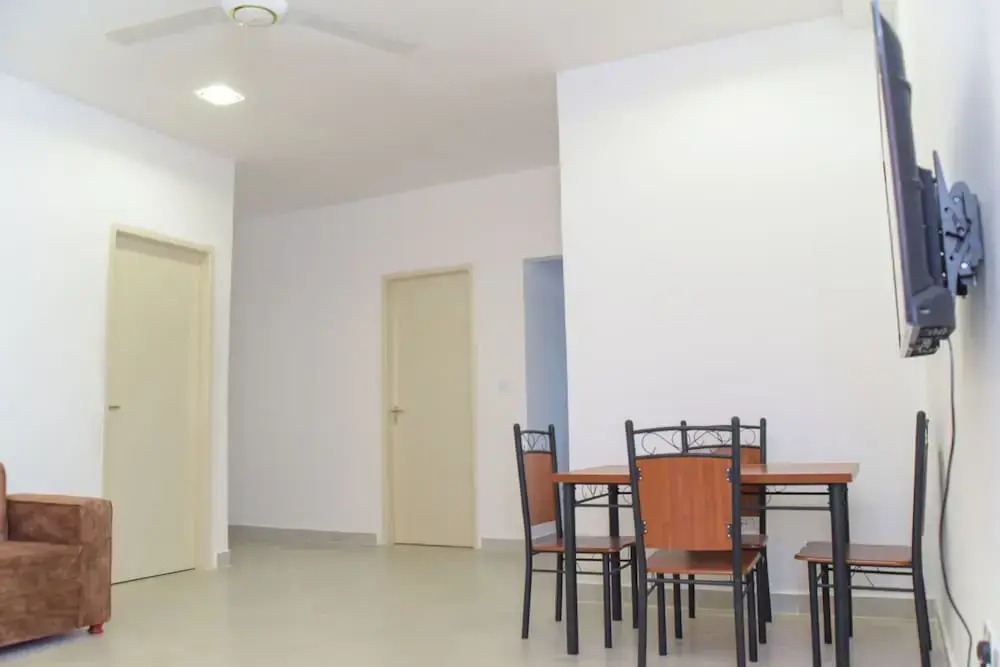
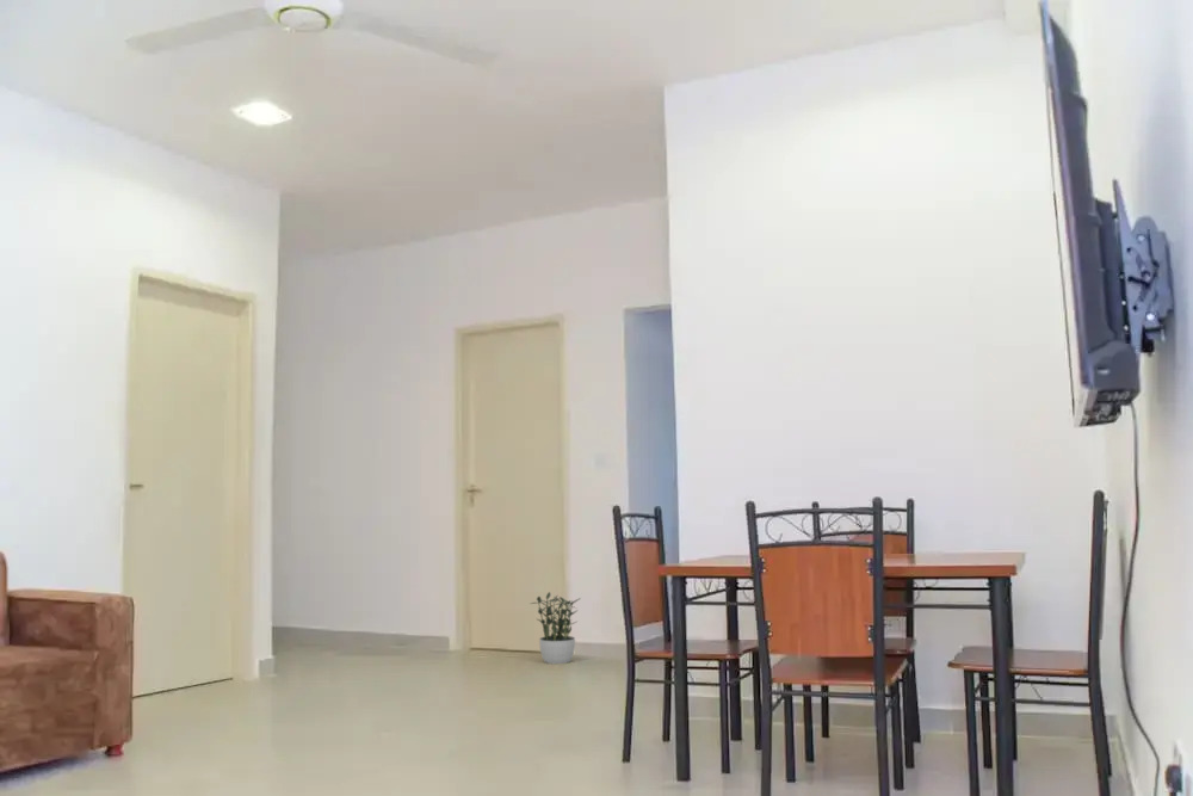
+ potted plant [530,591,582,665]
